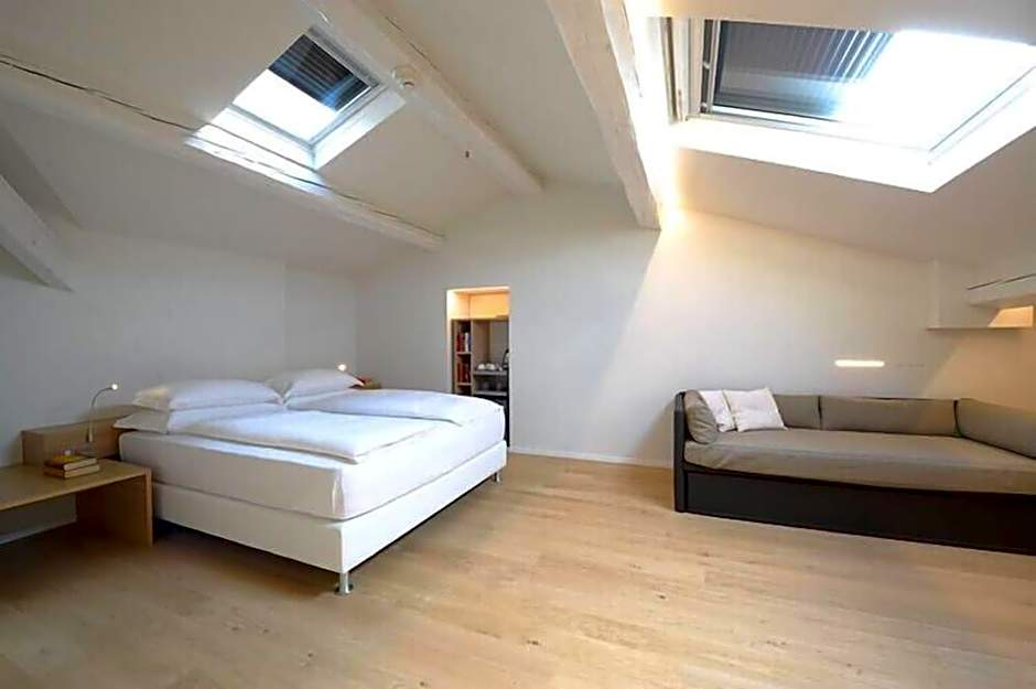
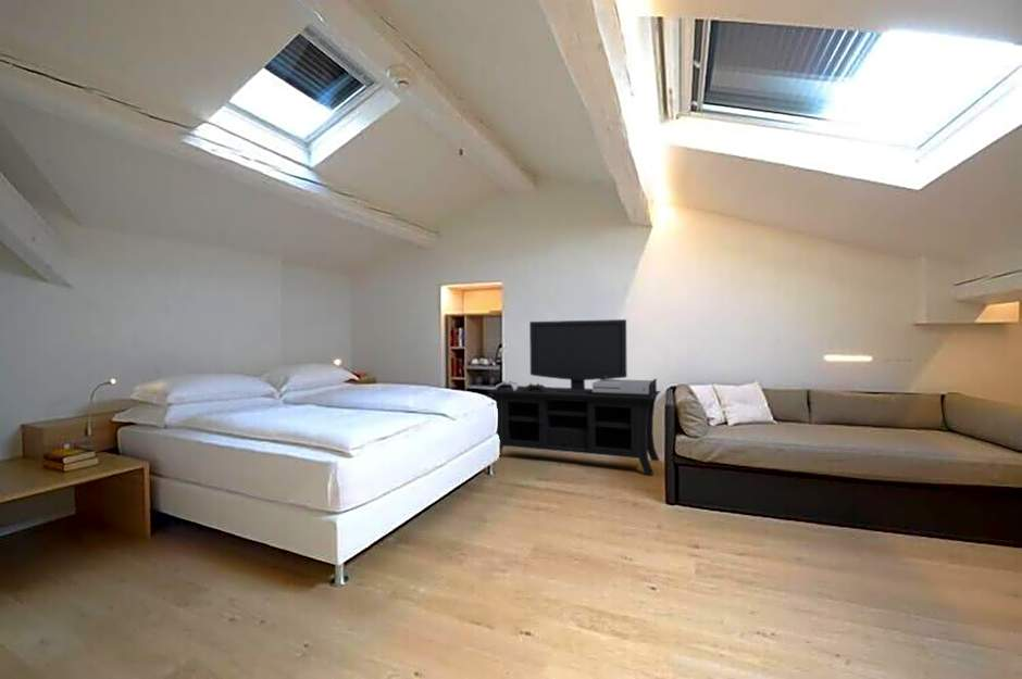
+ media console [486,318,662,476]
